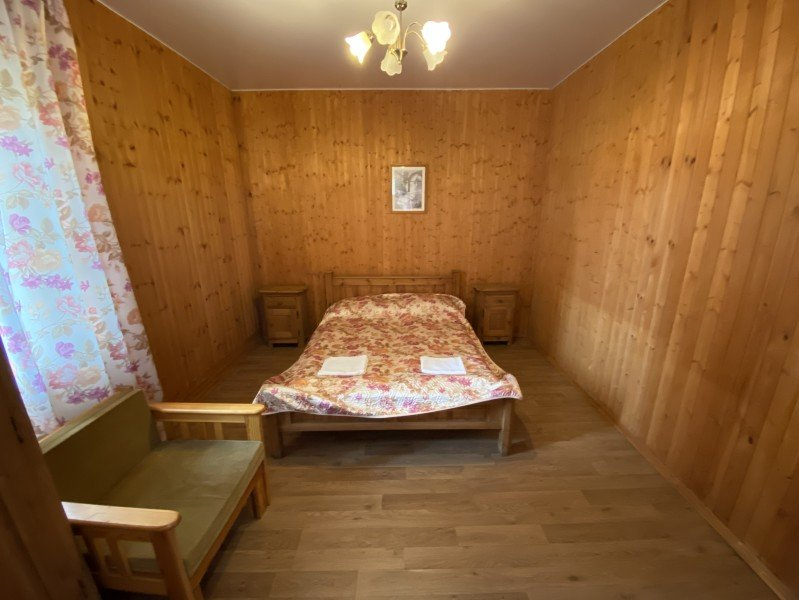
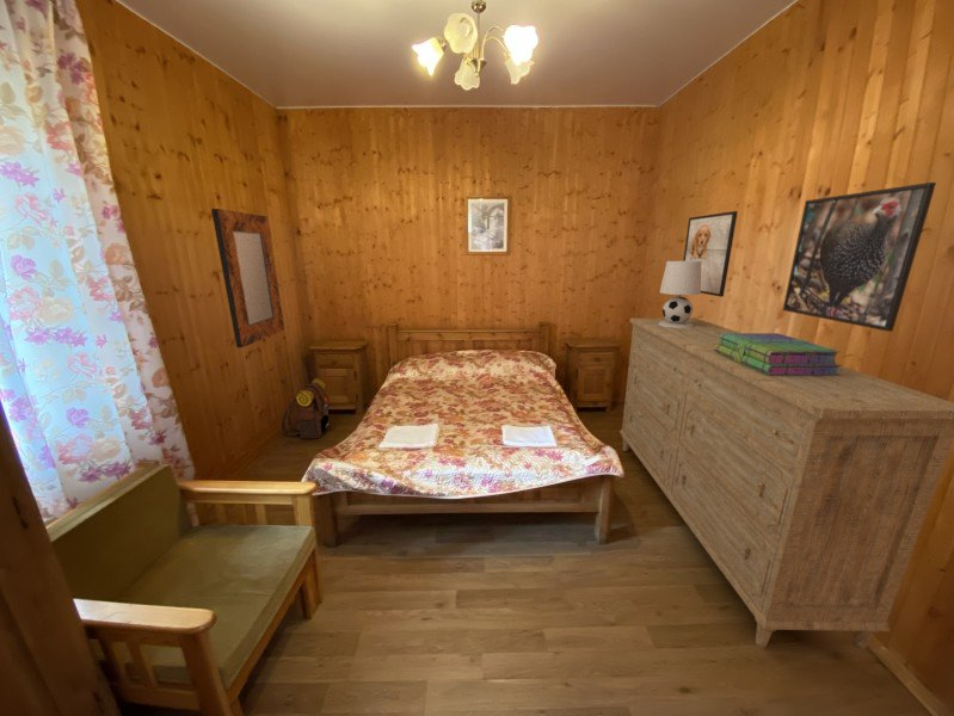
+ backpack [281,377,331,439]
+ dresser [618,316,954,650]
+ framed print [782,181,937,333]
+ home mirror [210,208,285,348]
+ stack of books [714,332,843,376]
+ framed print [682,210,739,298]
+ table lamp [659,260,702,328]
